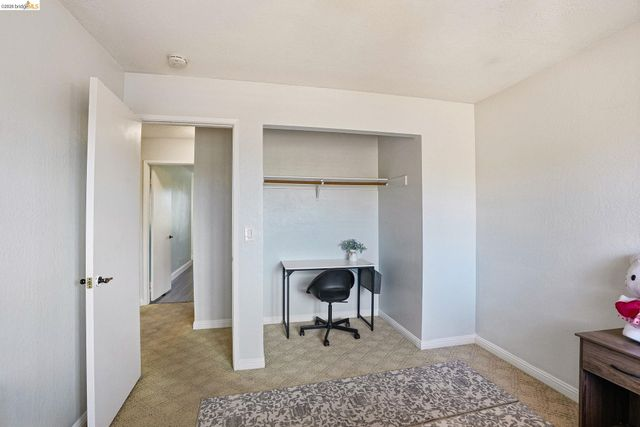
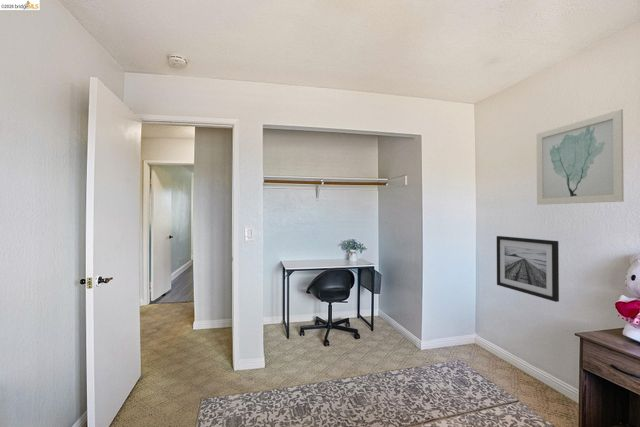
+ wall art [536,108,625,206]
+ wall art [496,235,560,303]
